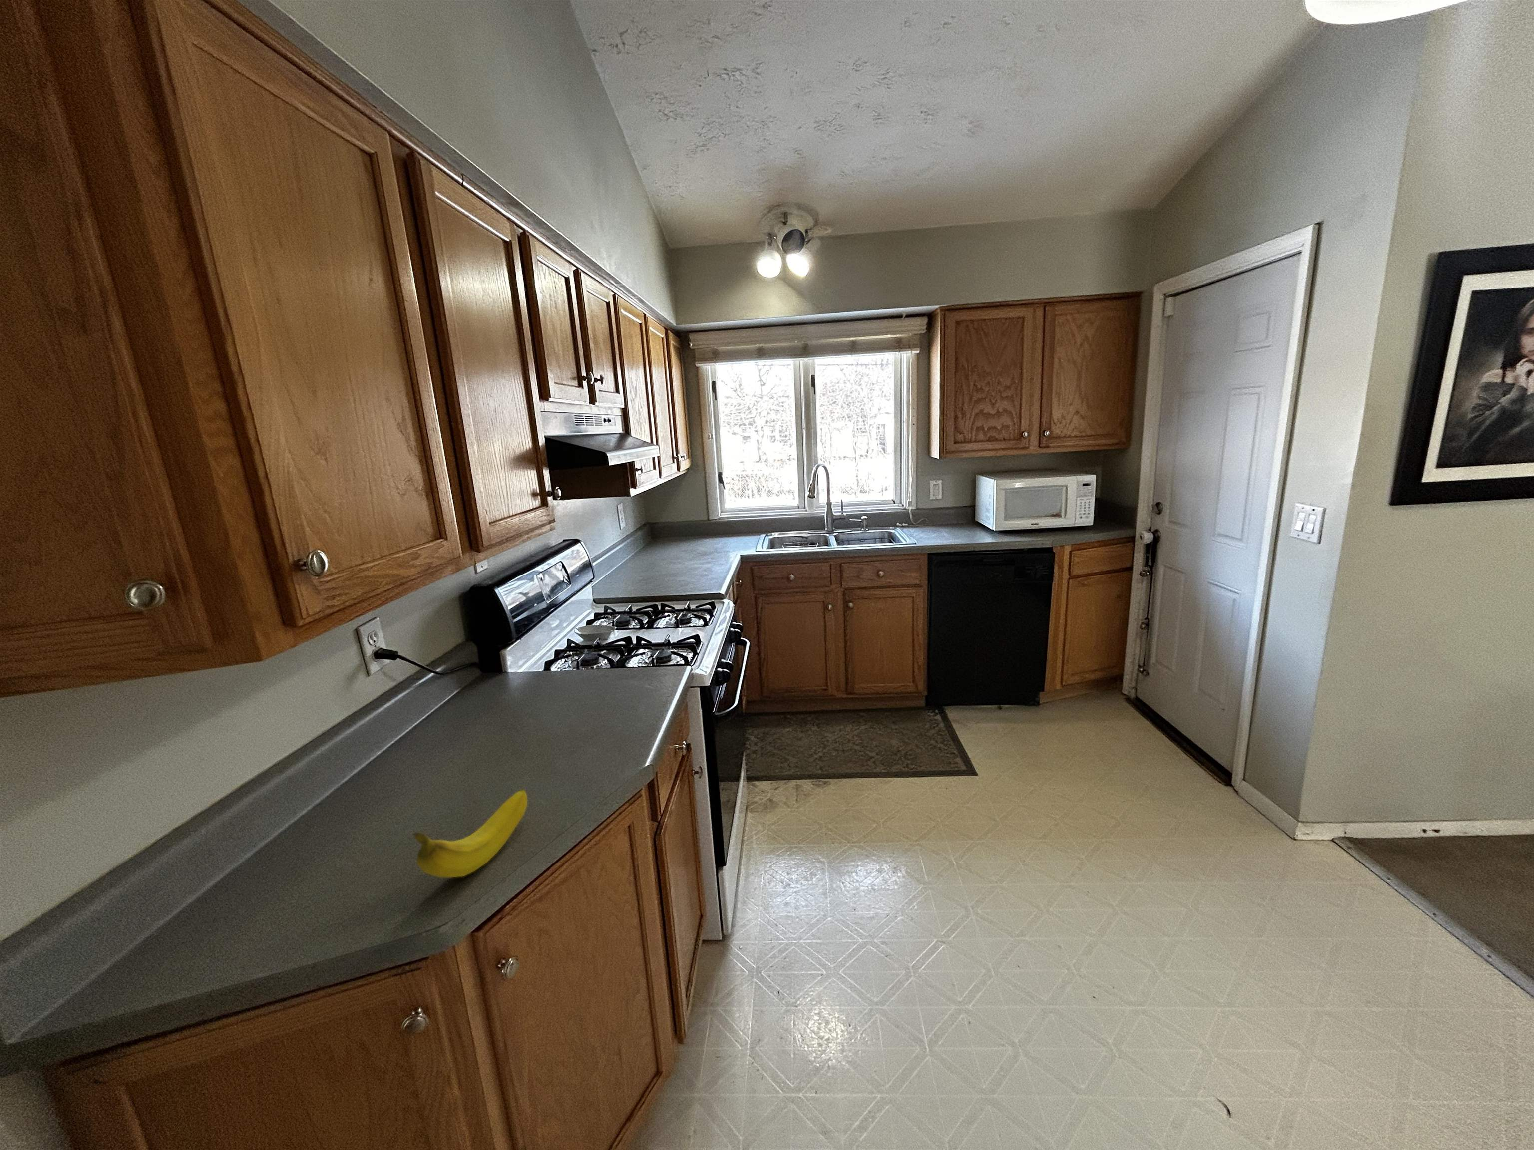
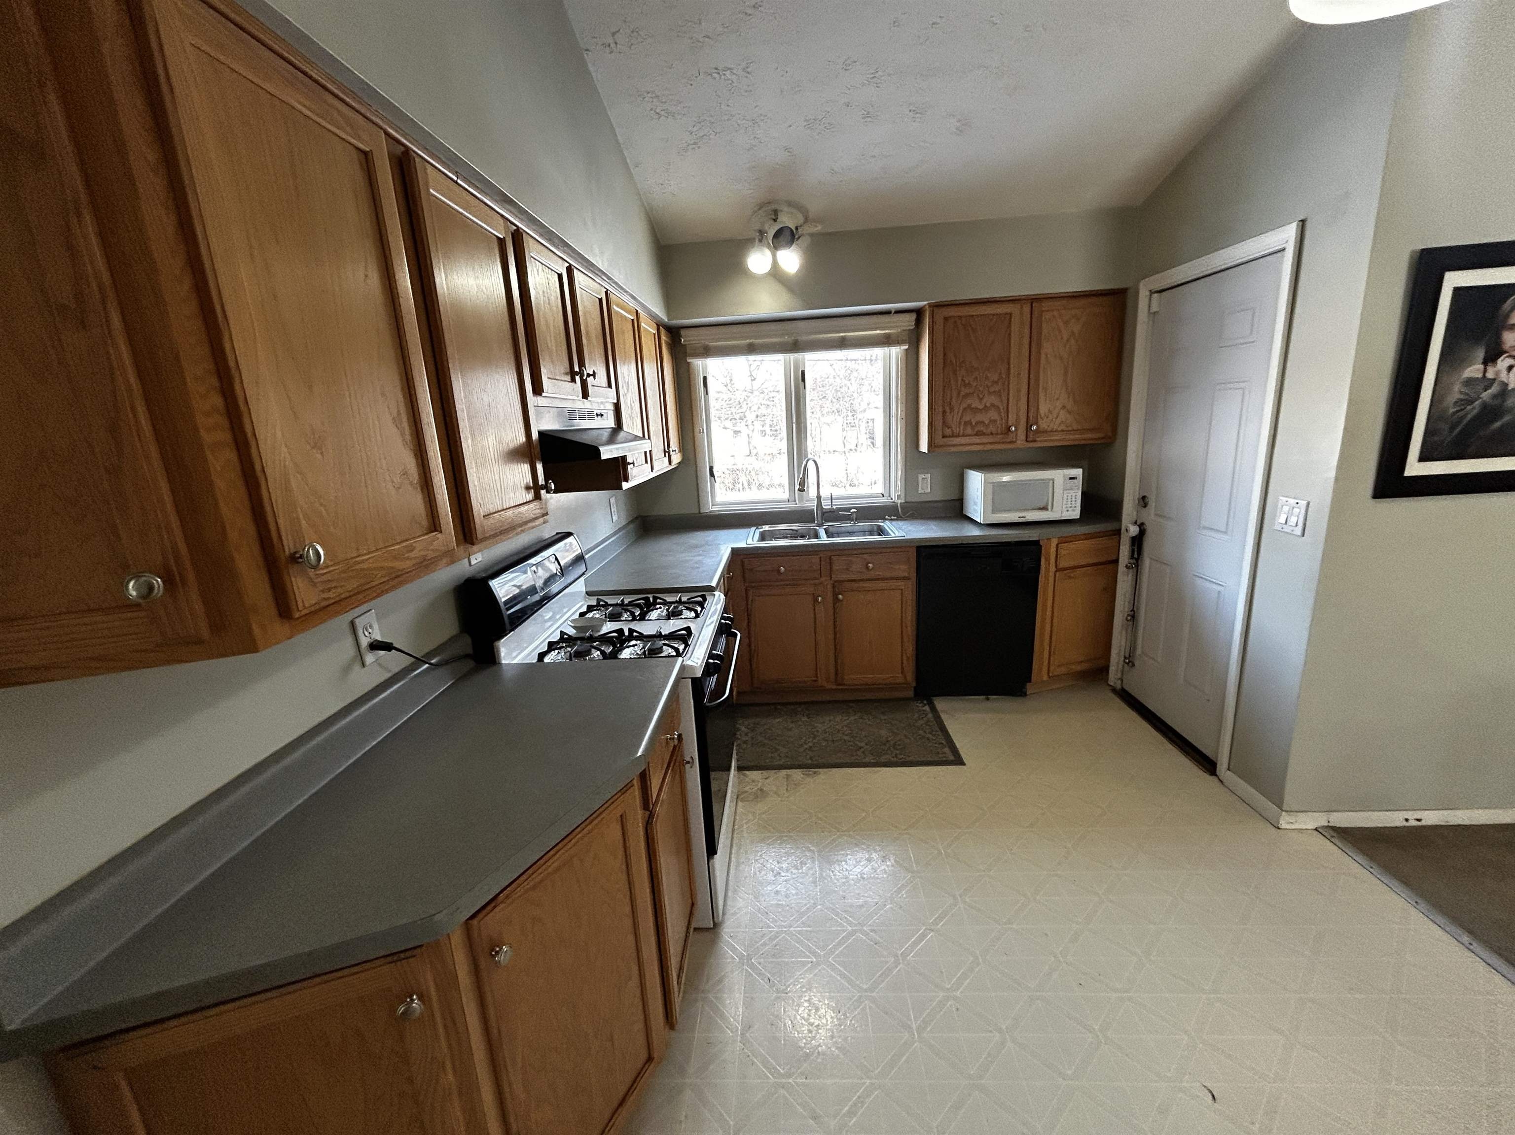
- fruit [412,789,528,878]
